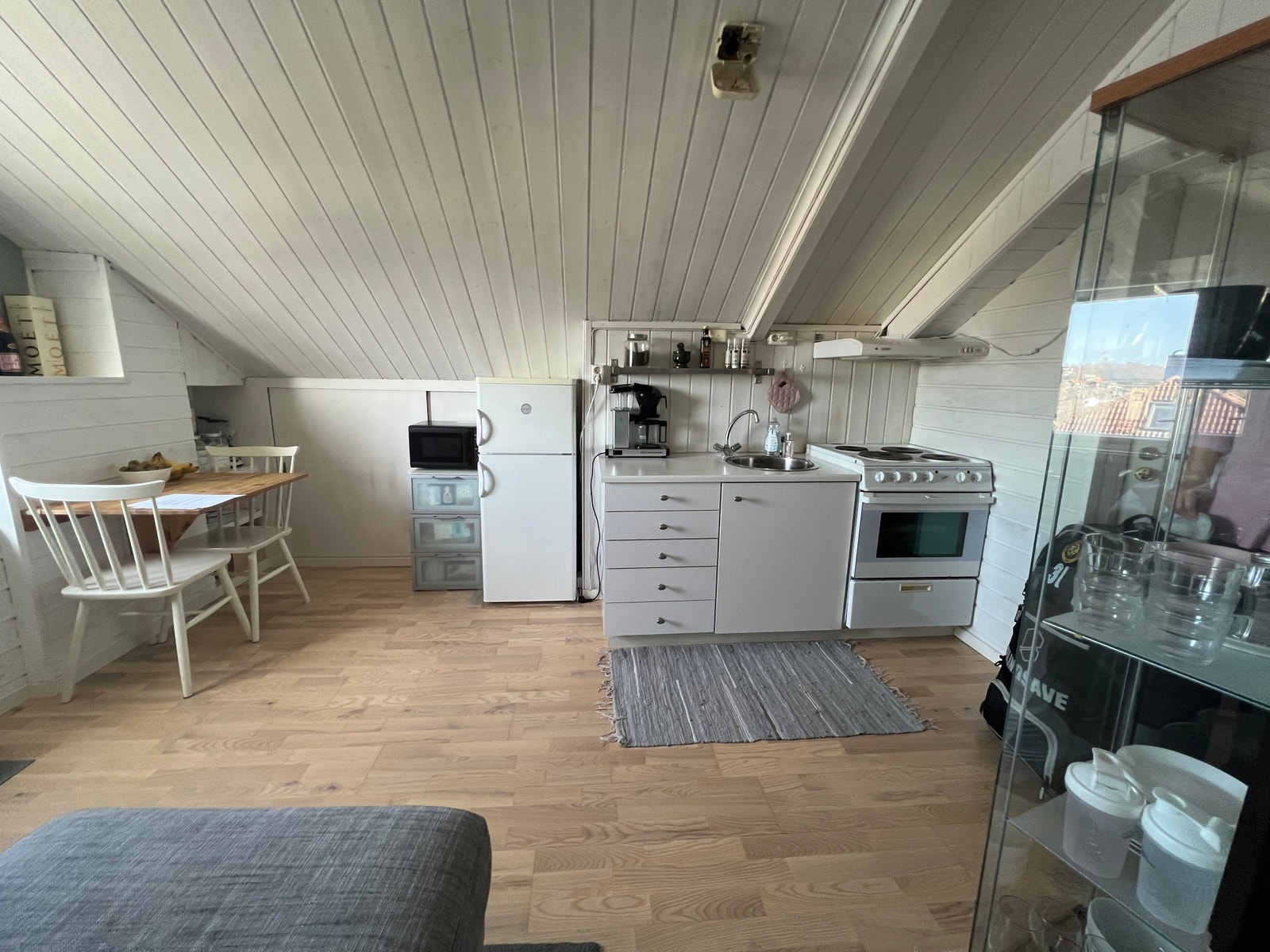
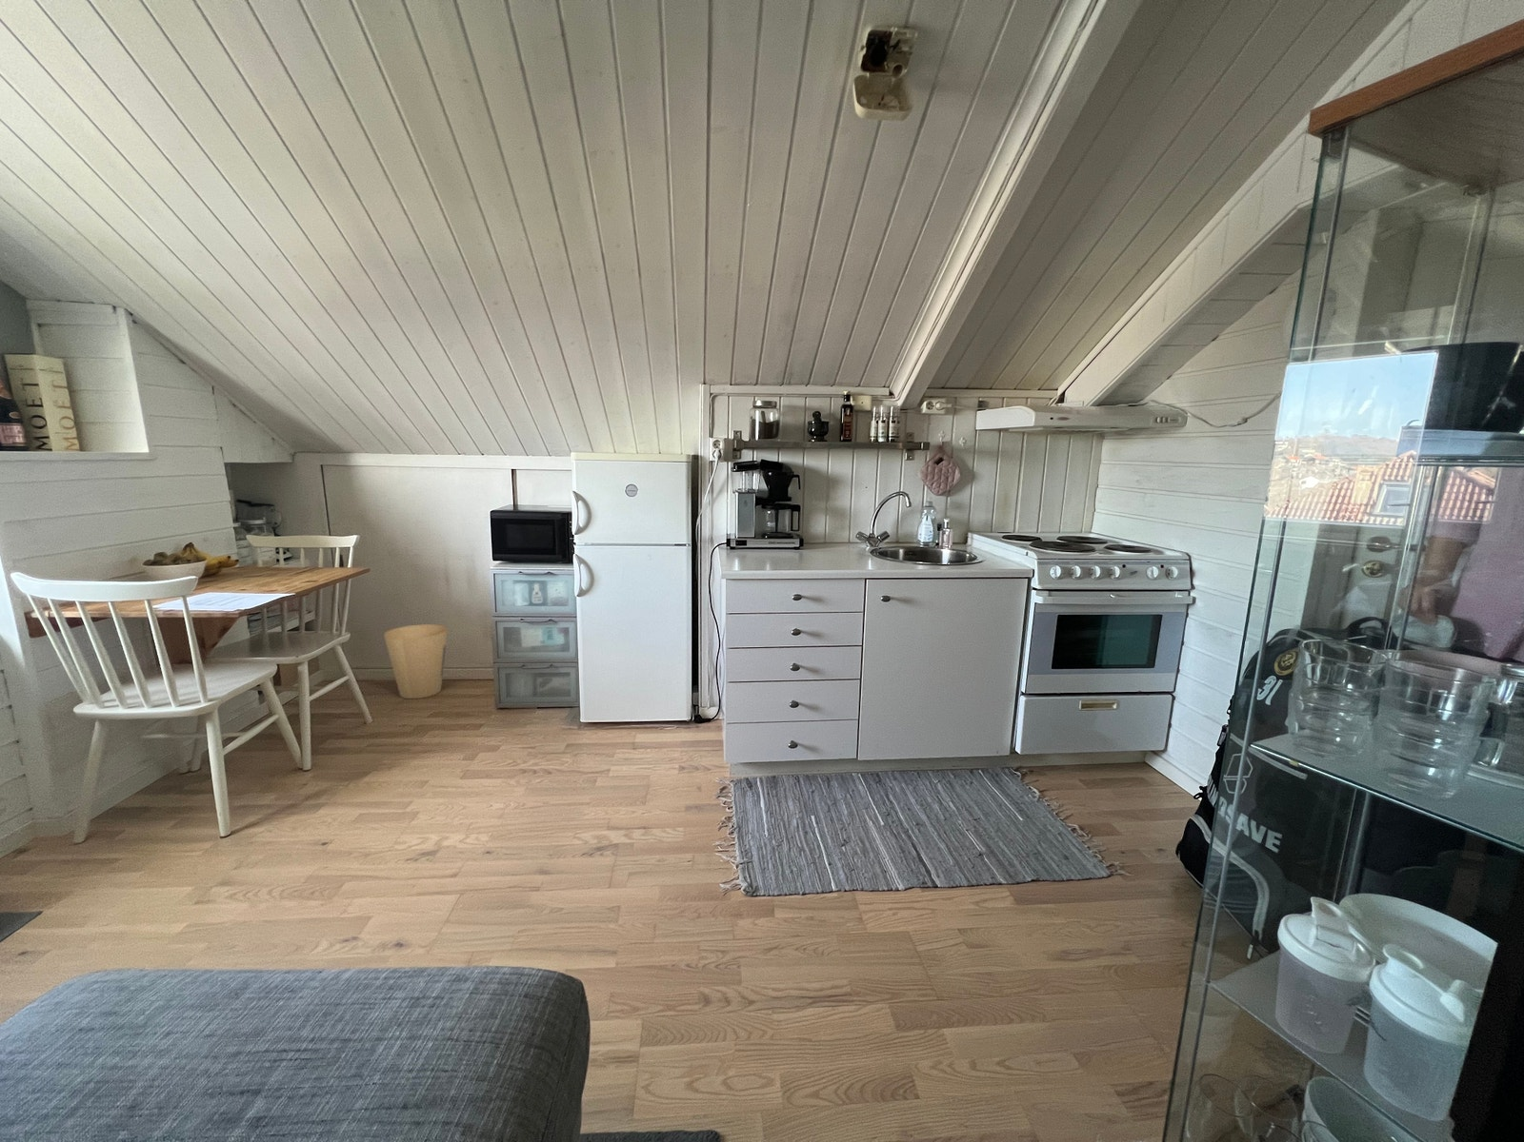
+ trash can [383,624,449,699]
